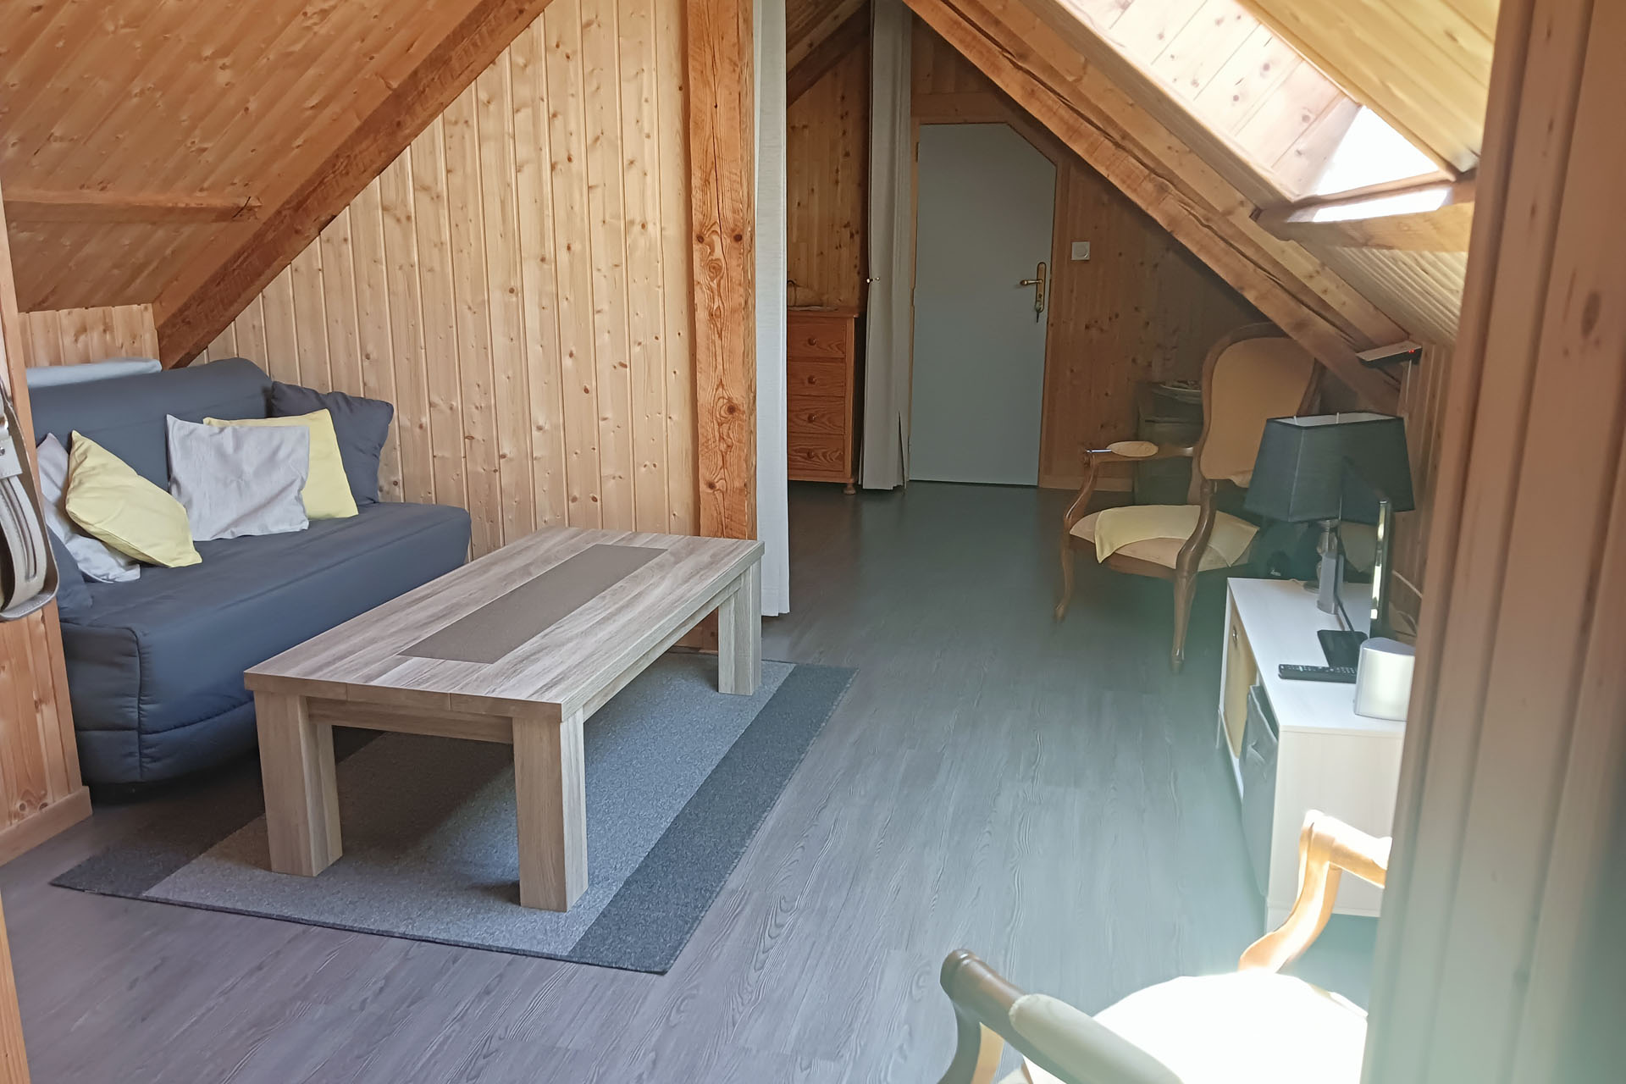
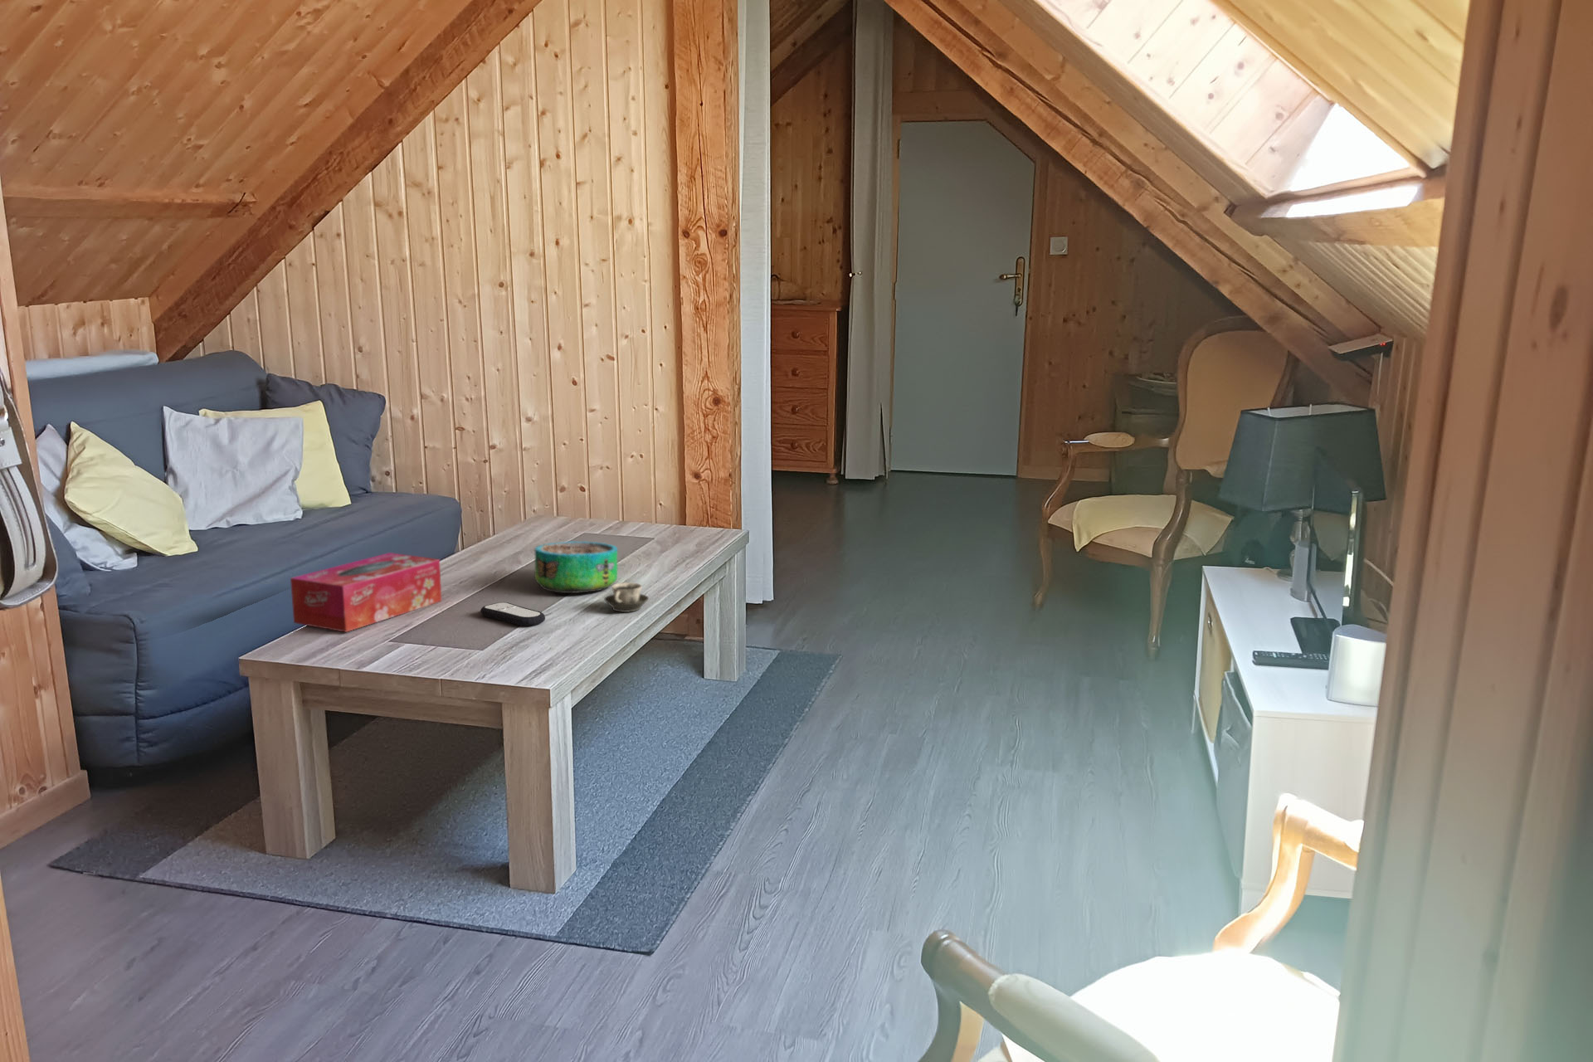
+ cup [603,582,650,613]
+ tissue box [289,551,442,633]
+ decorative bowl [533,540,618,594]
+ remote control [480,601,546,626]
